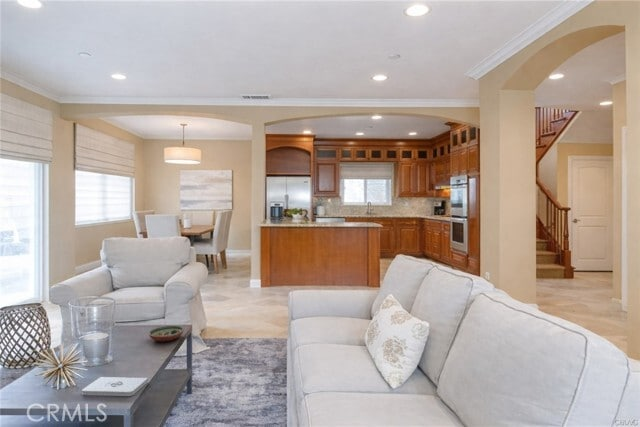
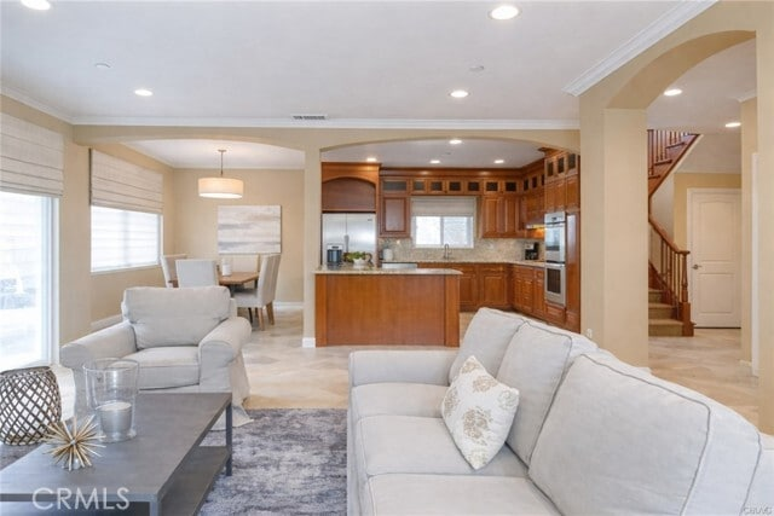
- notepad [81,376,149,397]
- decorative bowl [147,325,185,343]
